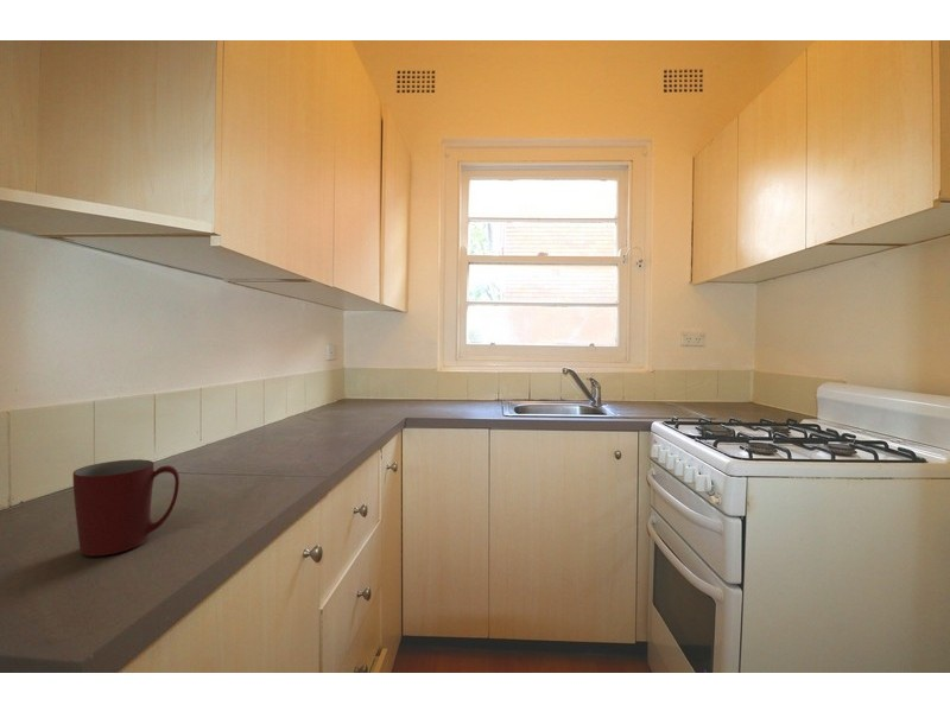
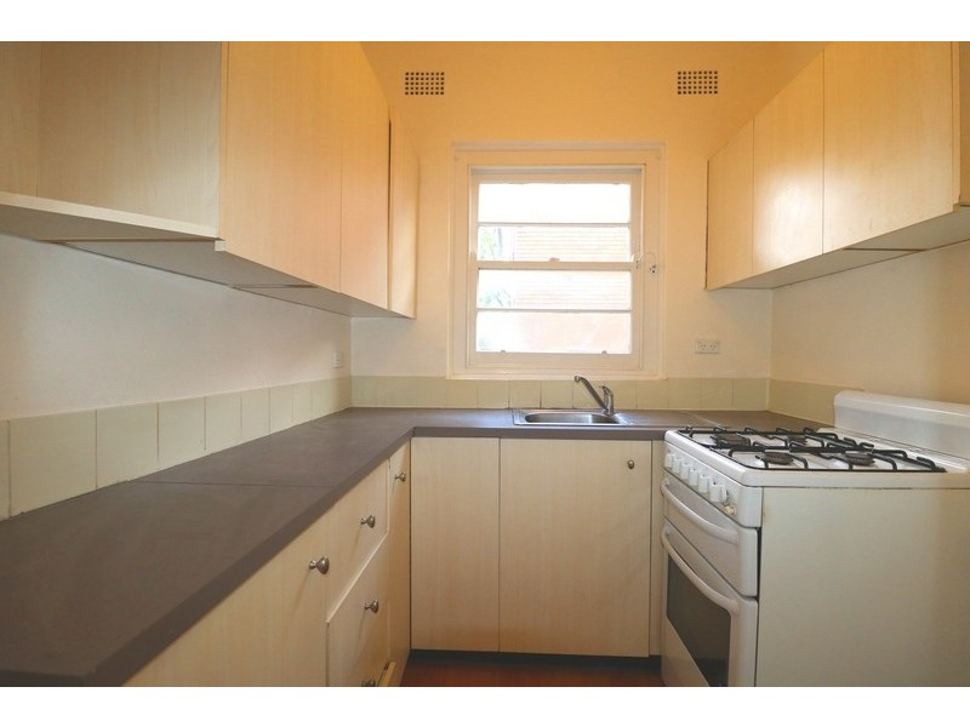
- mug [71,458,180,557]
